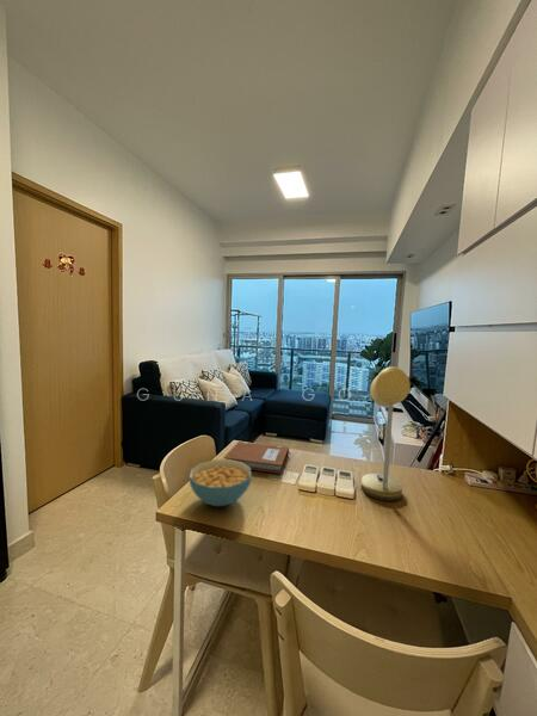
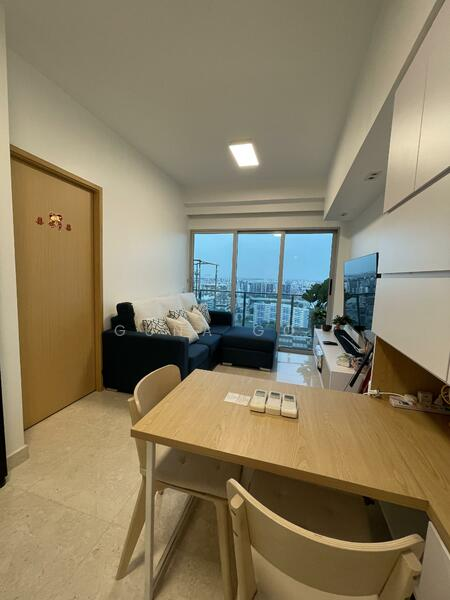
- desk lamp [360,366,412,502]
- notebook [223,440,292,475]
- cereal bowl [187,458,253,507]
